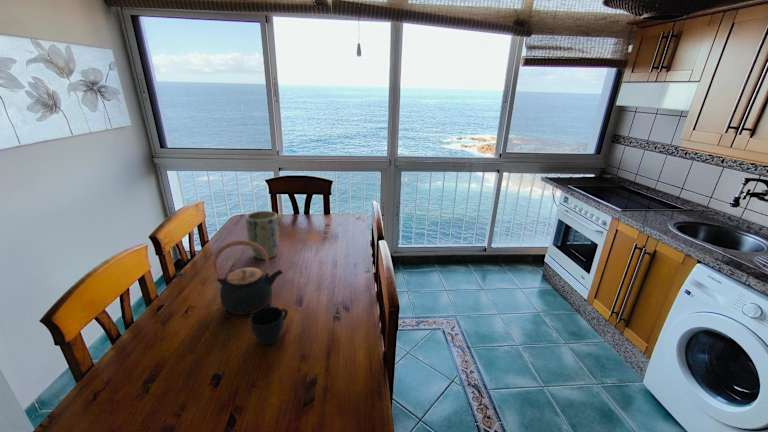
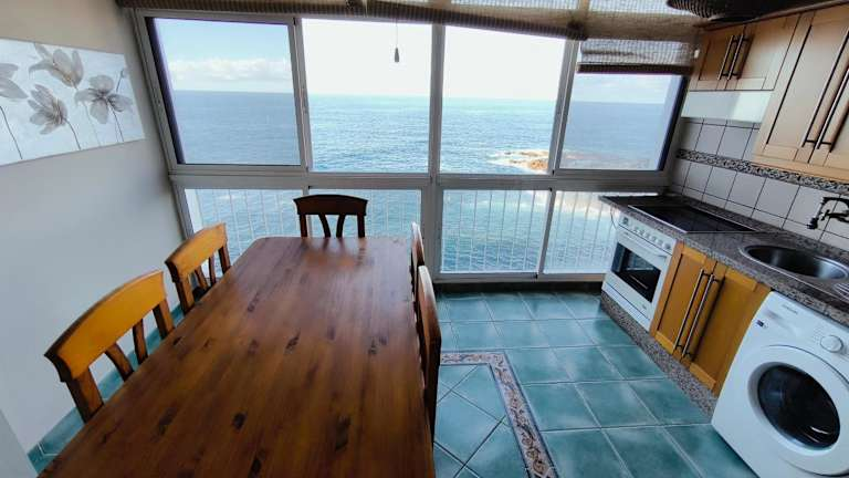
- teapot [212,239,284,316]
- plant pot [245,210,280,260]
- cup [249,305,289,346]
